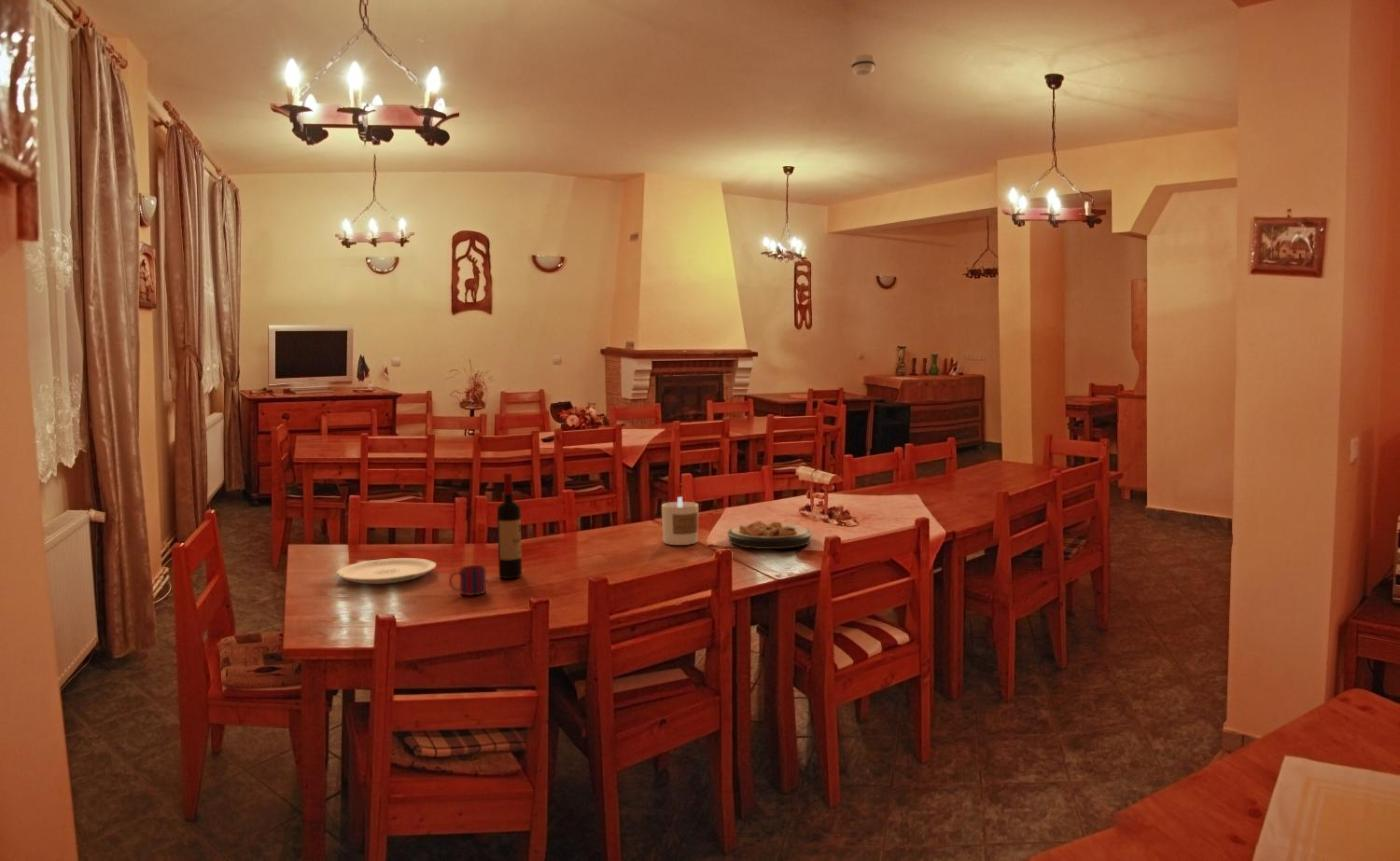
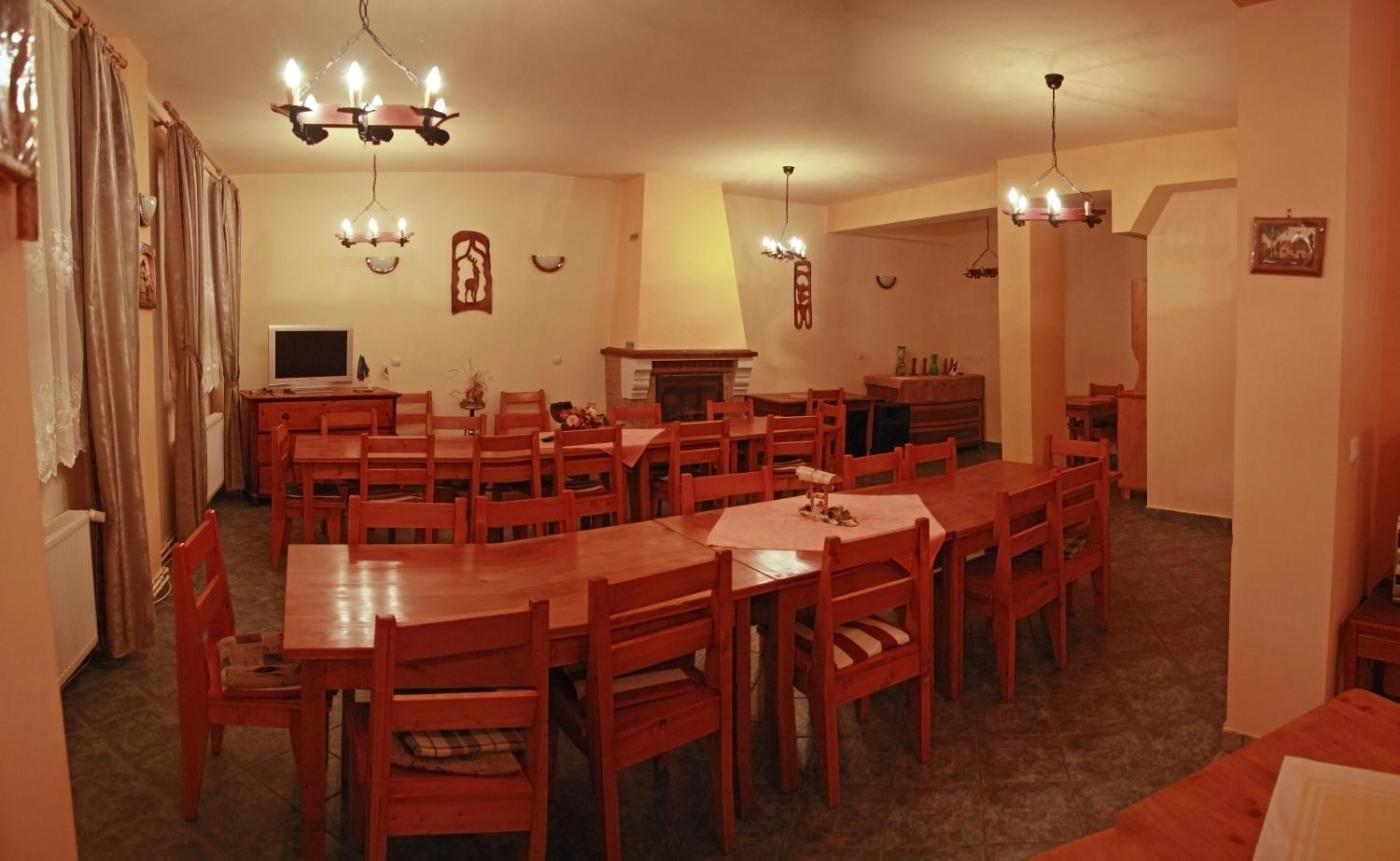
- wine bottle [496,472,523,580]
- smoke detector [850,53,877,77]
- plate [726,520,813,550]
- plate [335,557,437,585]
- mug [448,564,487,597]
- candle [661,496,699,546]
